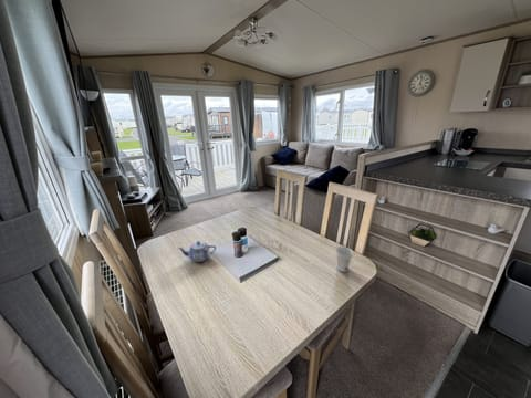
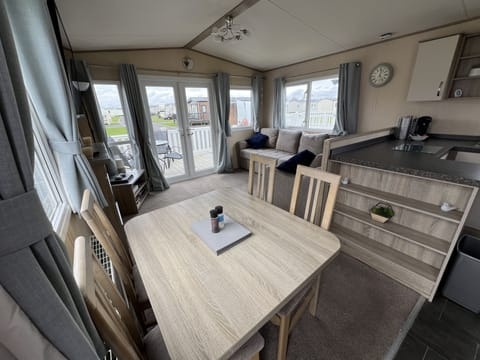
- teapot [177,240,217,263]
- cup [334,245,354,273]
